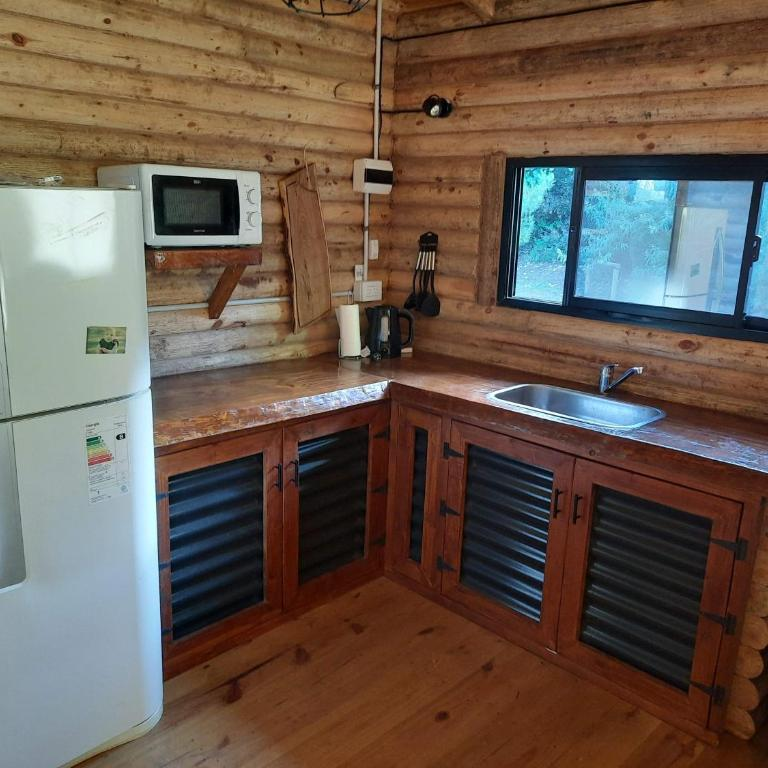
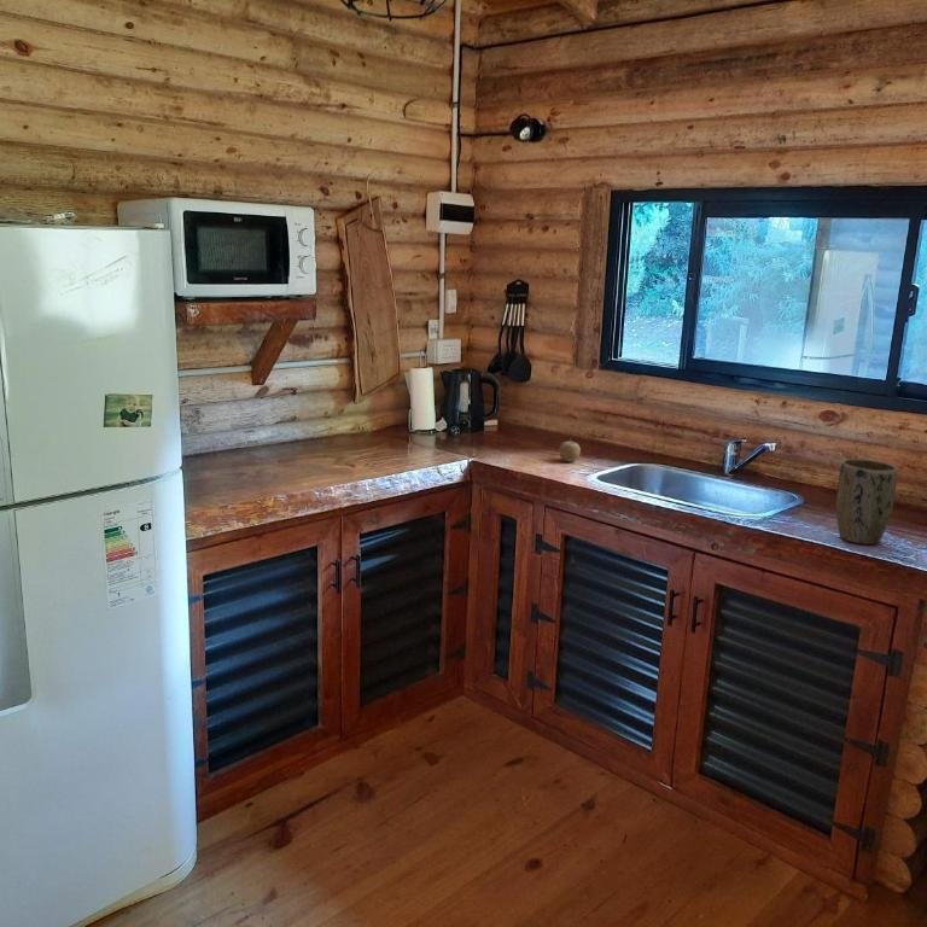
+ plant pot [835,457,898,546]
+ fruit [558,437,582,464]
